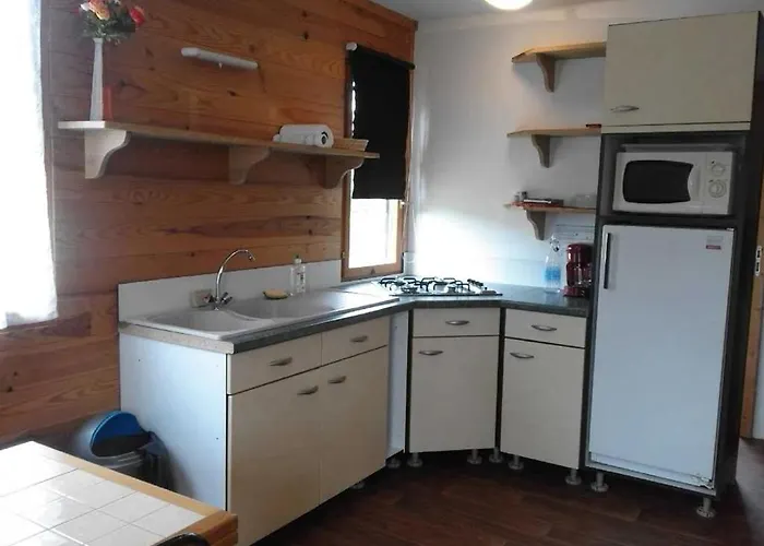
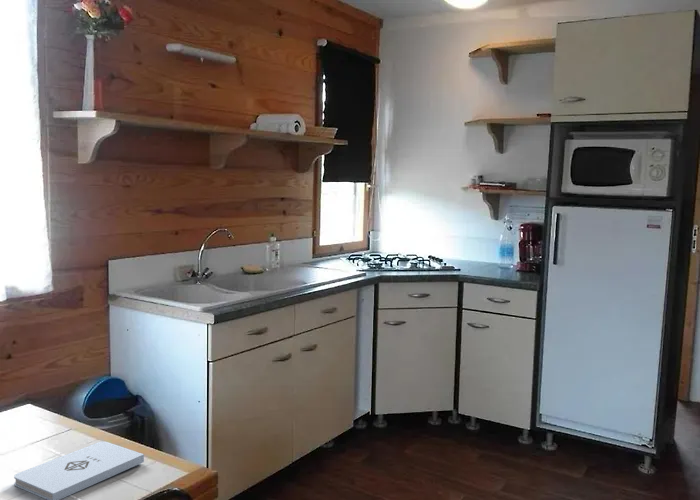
+ notepad [13,441,145,500]
